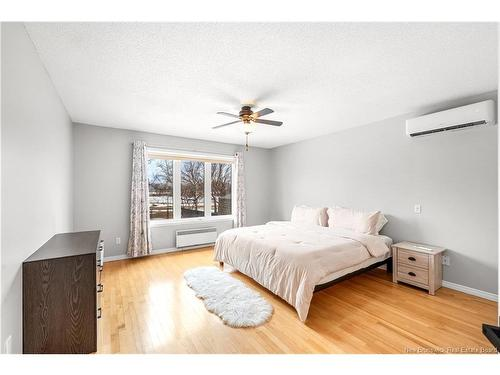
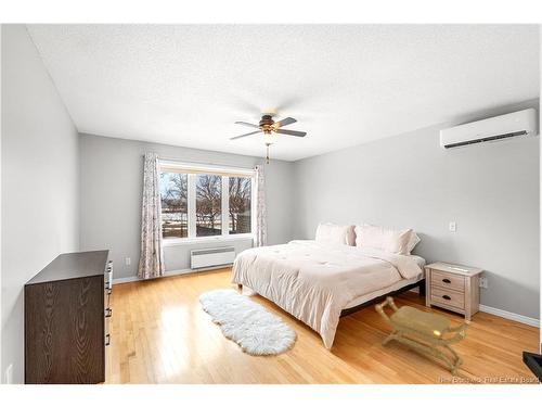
+ stool [374,296,473,378]
